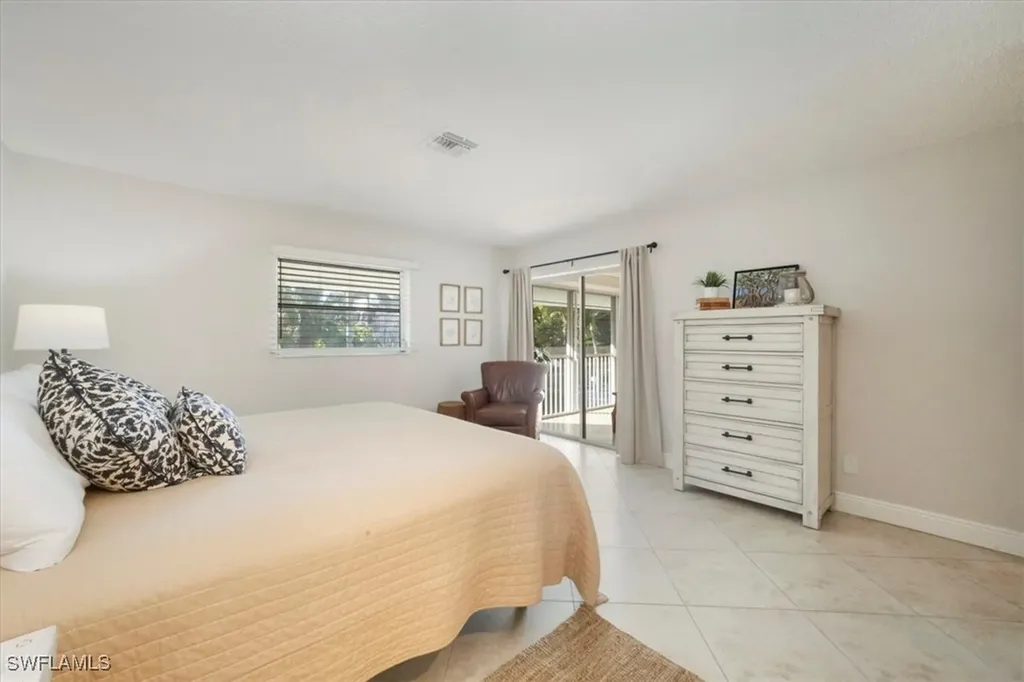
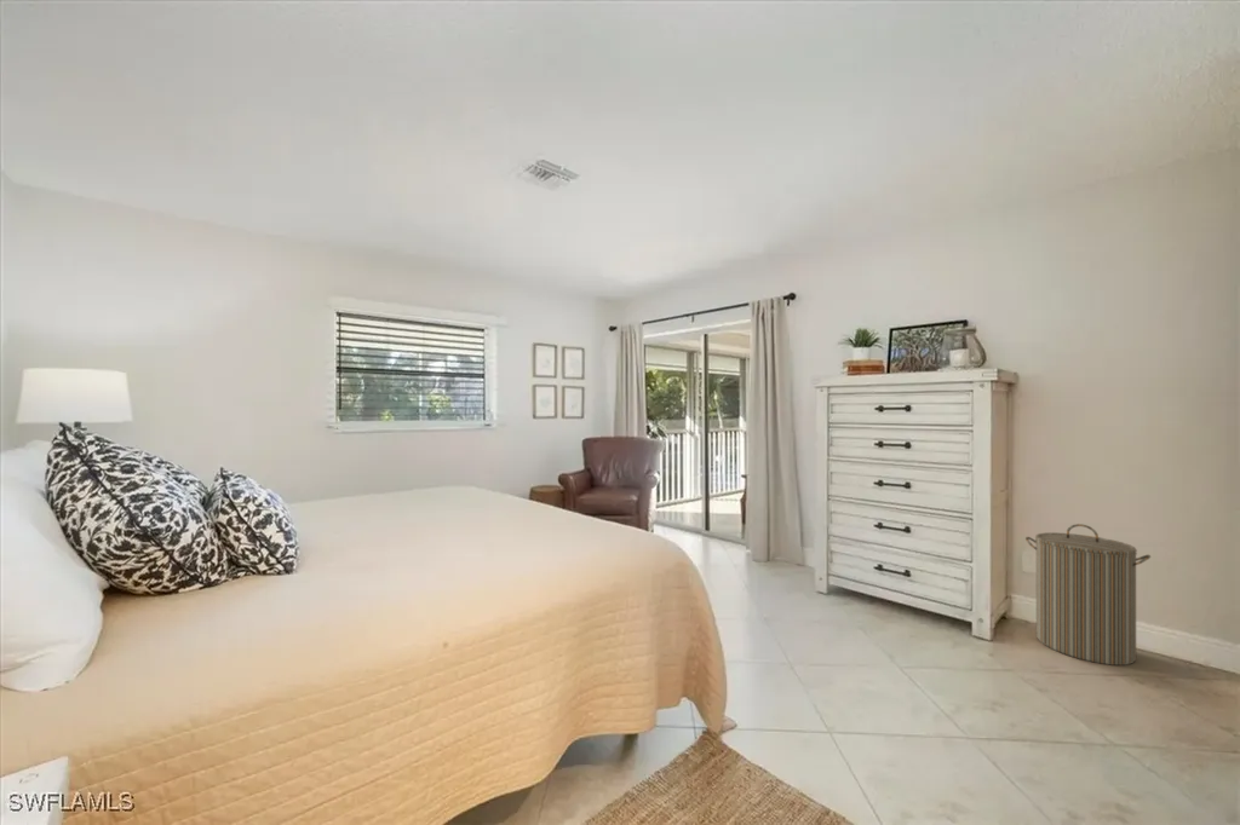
+ laundry hamper [1024,523,1152,667]
